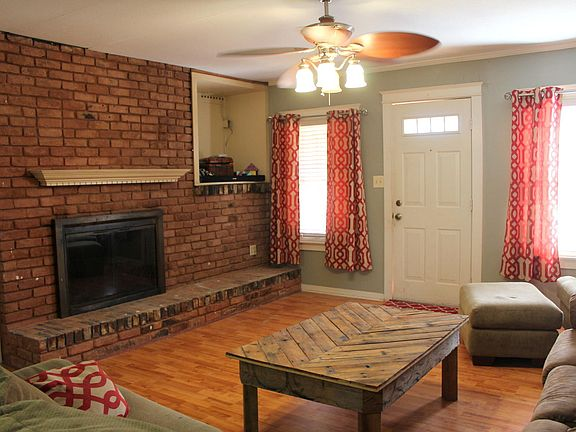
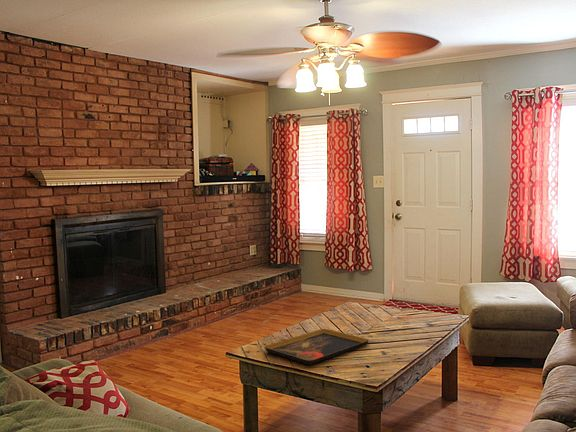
+ decorative tray [263,328,370,366]
